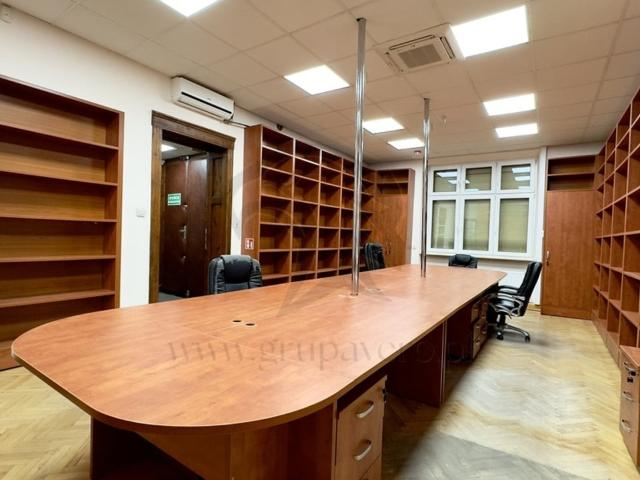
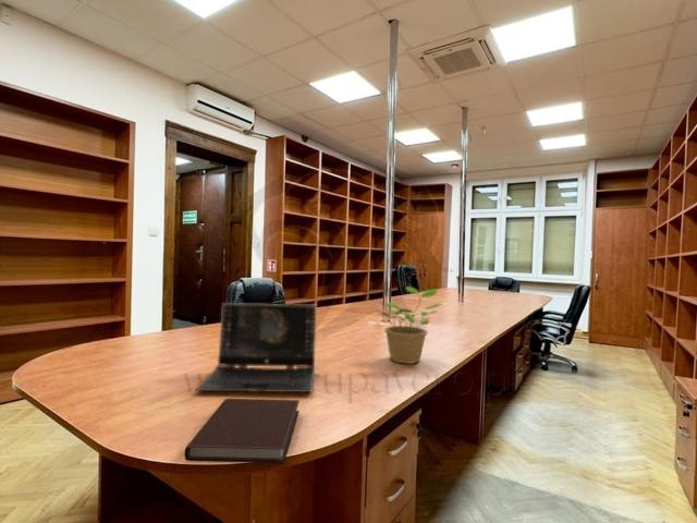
+ laptop computer [195,302,318,393]
+ notebook [184,398,301,464]
+ potted plant [379,285,442,365]
